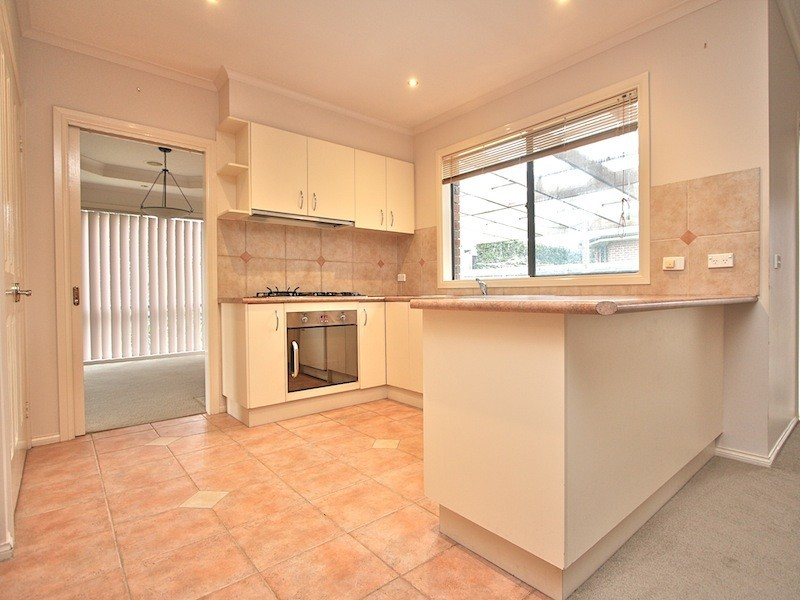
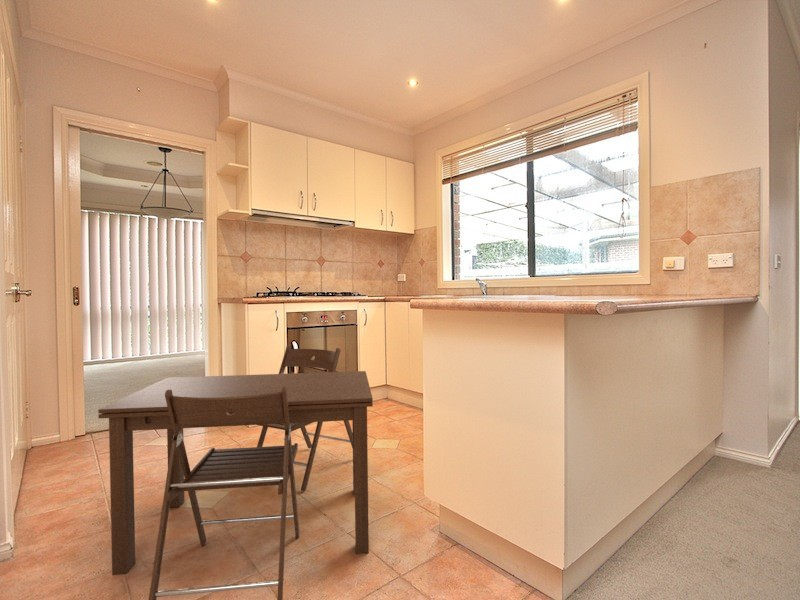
+ dining table [97,344,374,600]
